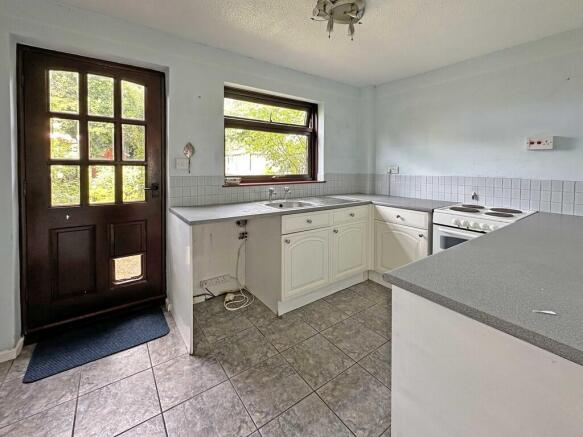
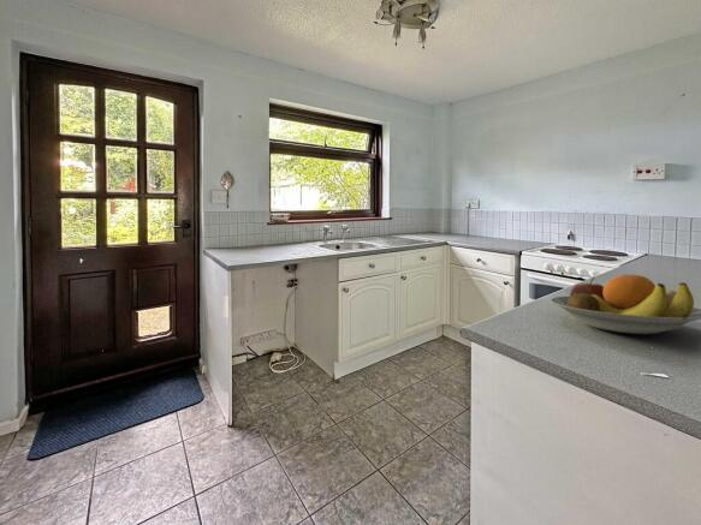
+ fruit bowl [549,274,701,335]
